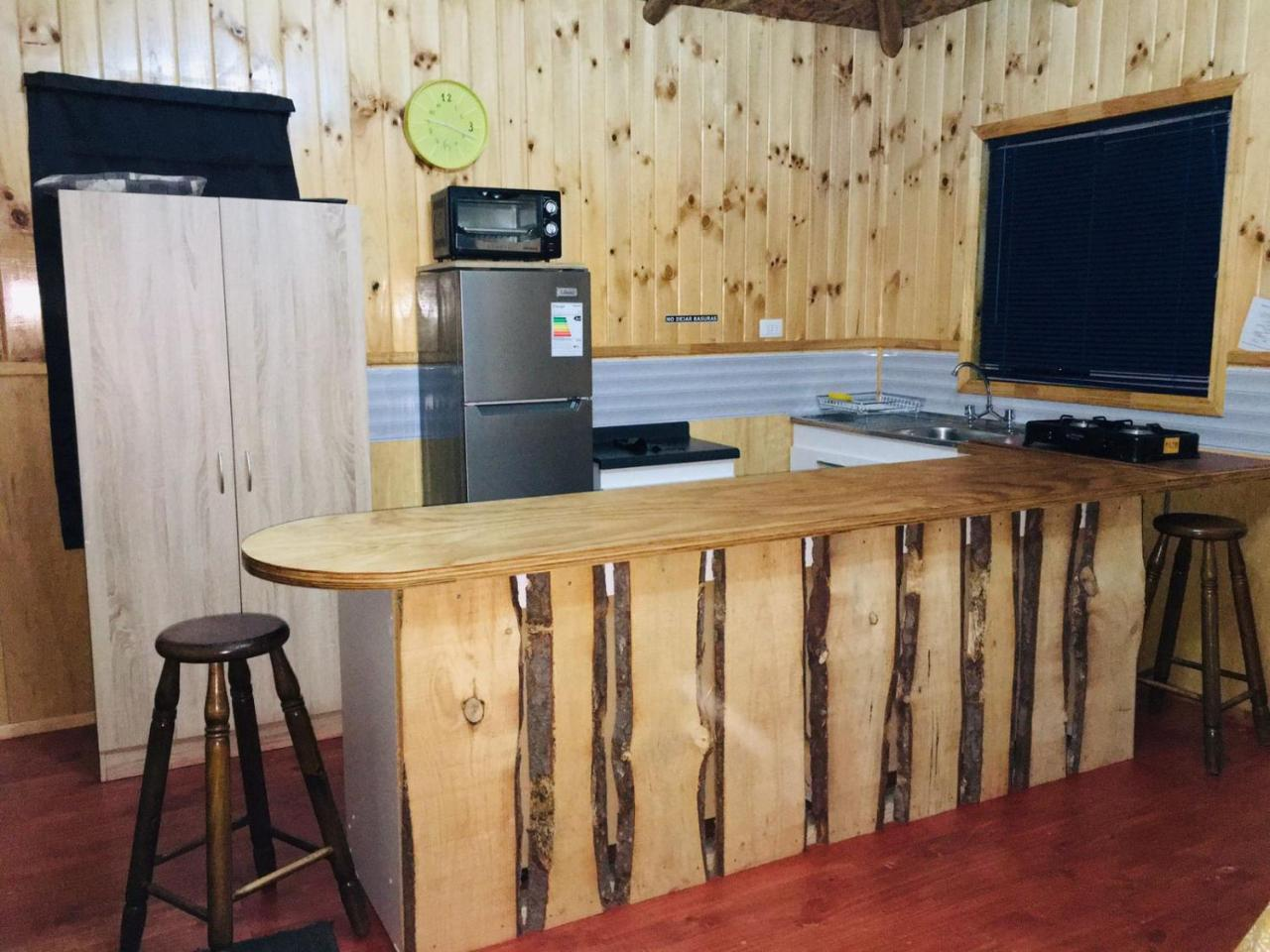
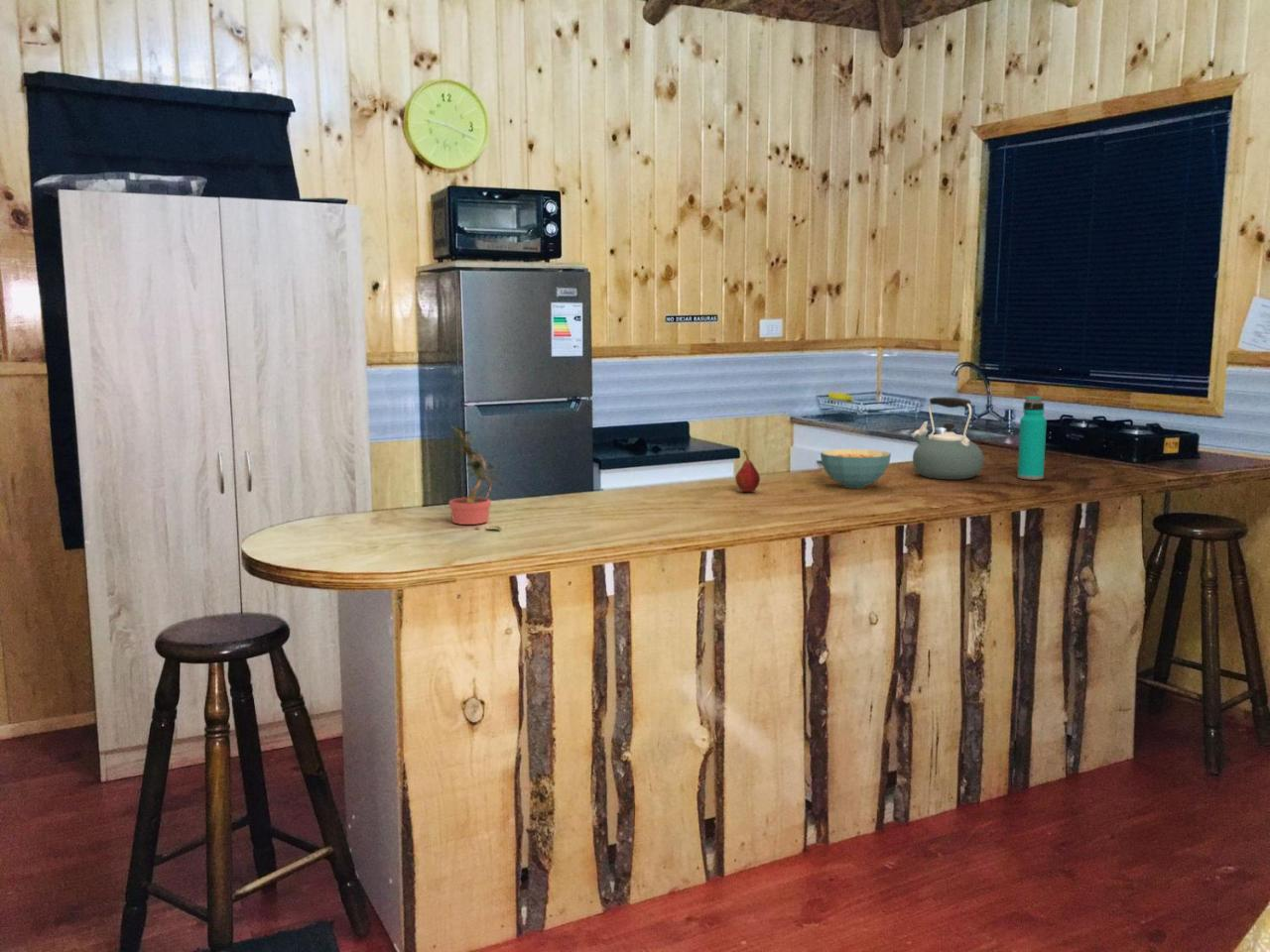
+ fruit [734,449,761,493]
+ kettle [911,396,984,480]
+ potted plant [446,424,503,532]
+ water bottle [1017,395,1048,481]
+ cereal bowl [820,448,892,489]
